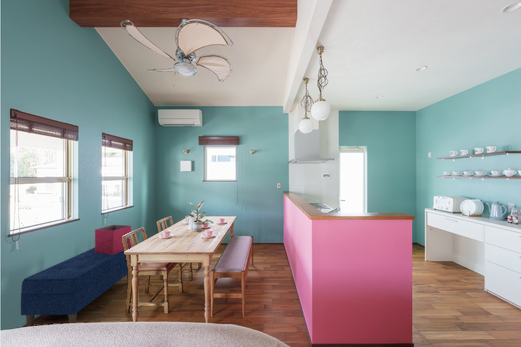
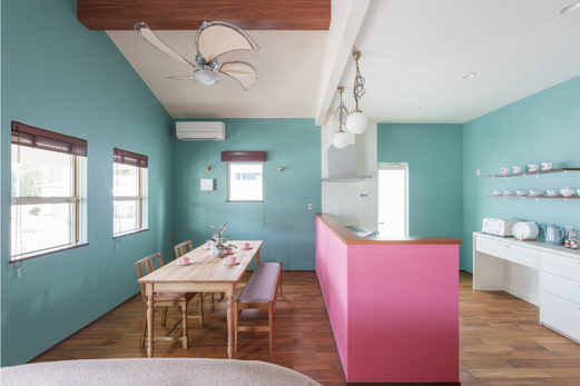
- storage bin [94,224,132,254]
- bench [20,247,130,327]
